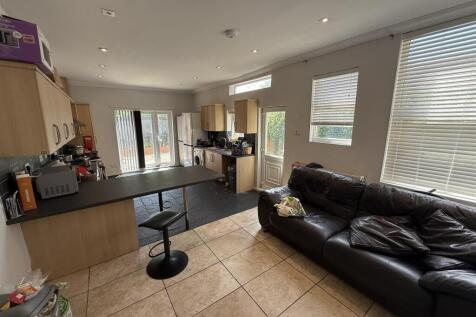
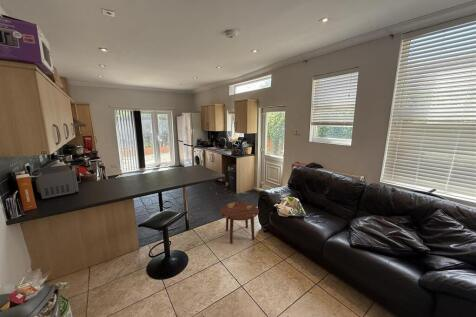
+ side table [219,201,260,244]
